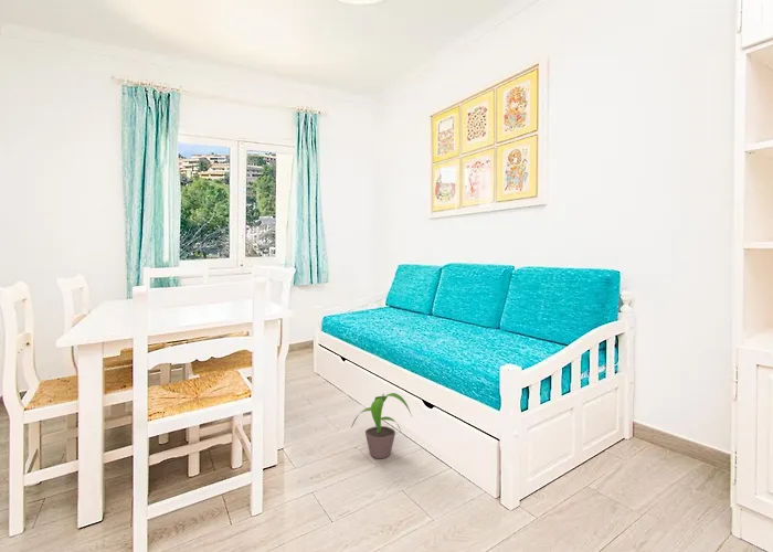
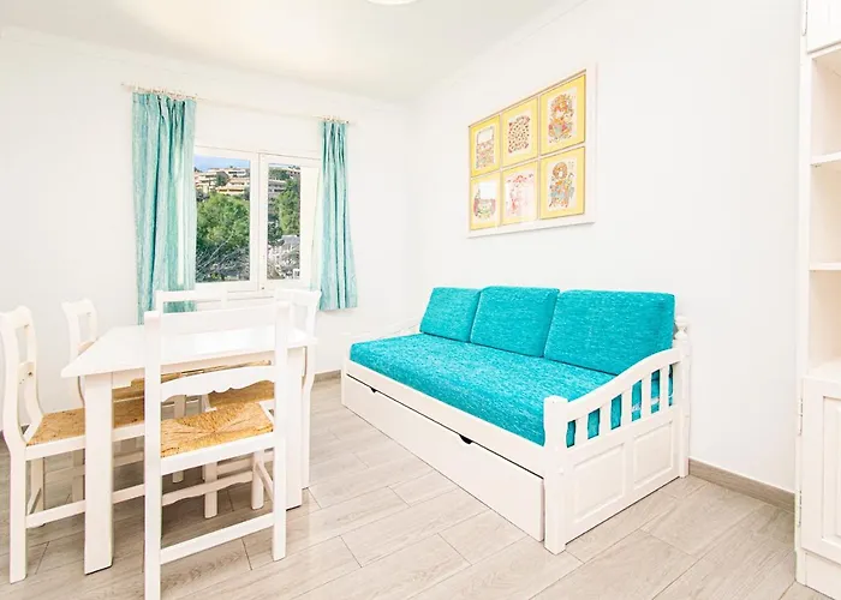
- potted plant [350,392,413,459]
